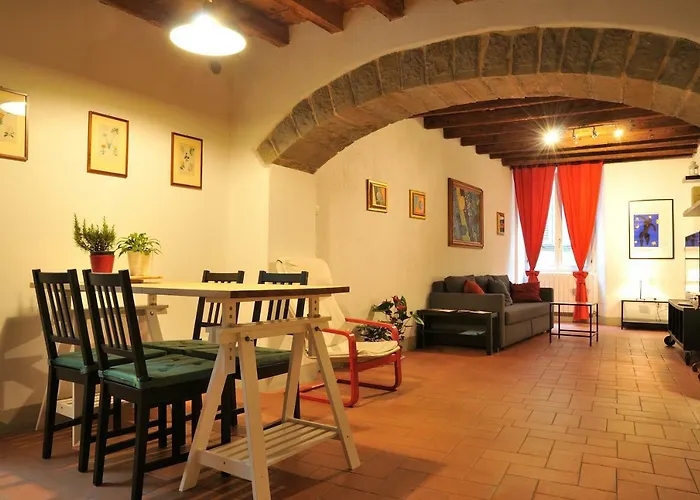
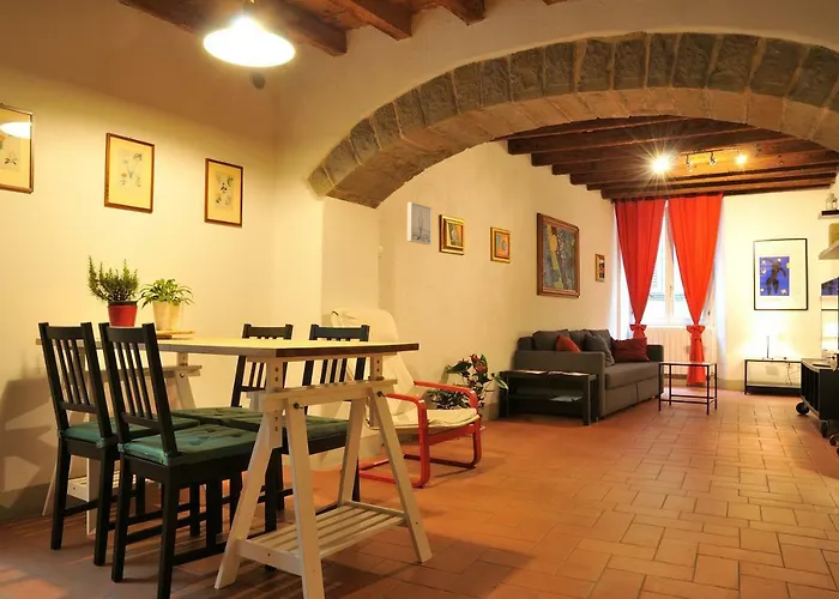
+ wall art [406,201,433,246]
